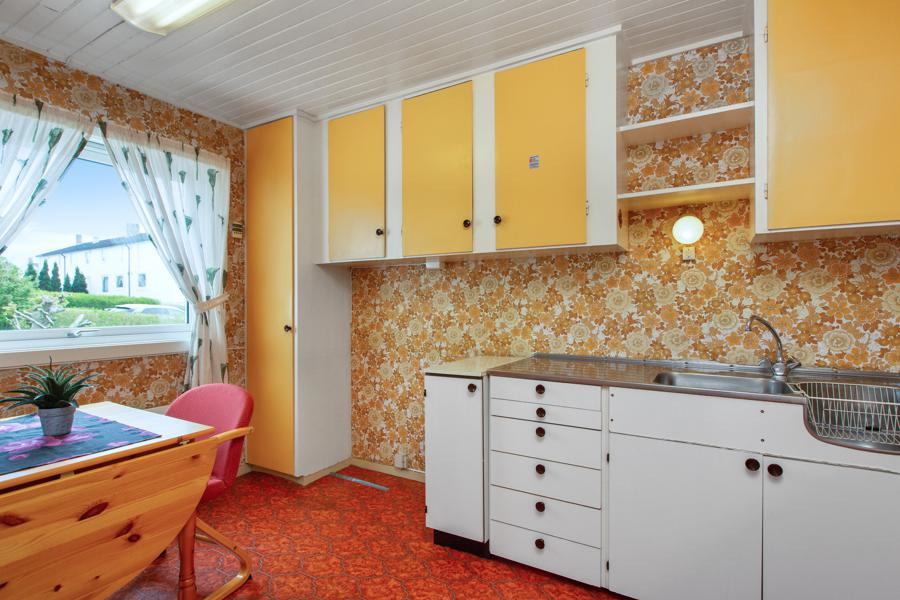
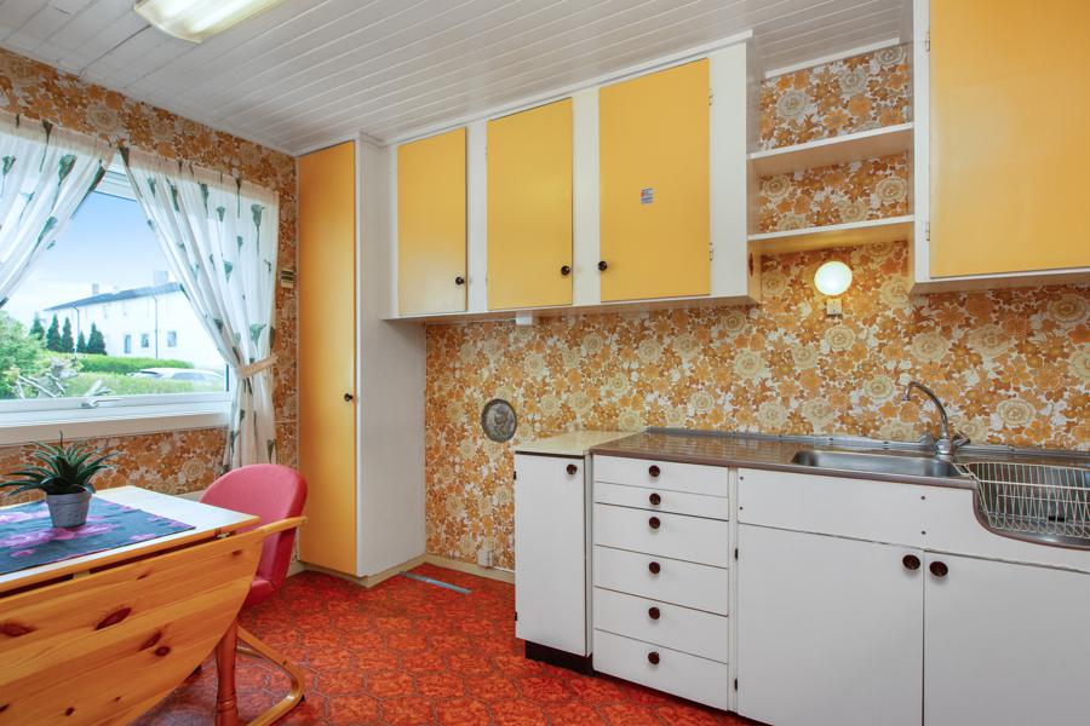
+ decorative plate [480,397,518,444]
